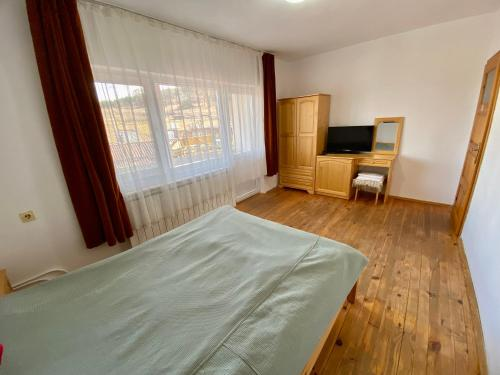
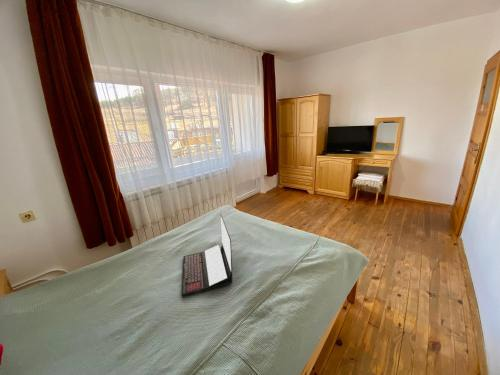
+ laptop [180,213,234,297]
